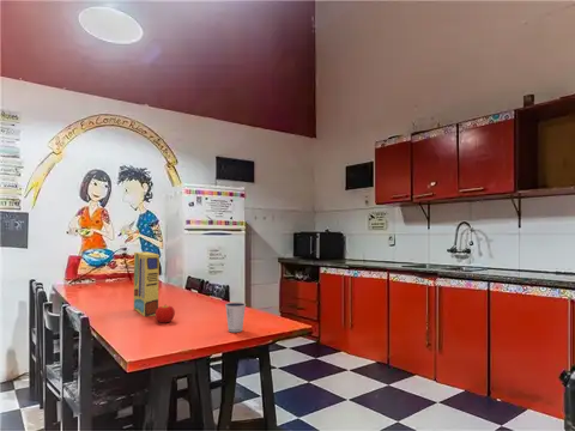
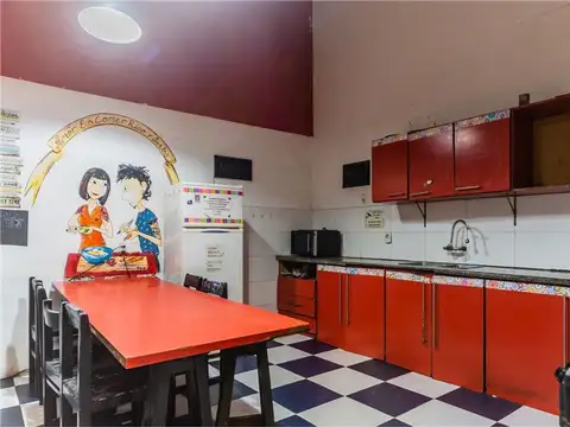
- fruit [155,303,176,324]
- cereal box [133,250,161,317]
- dixie cup [224,302,247,333]
